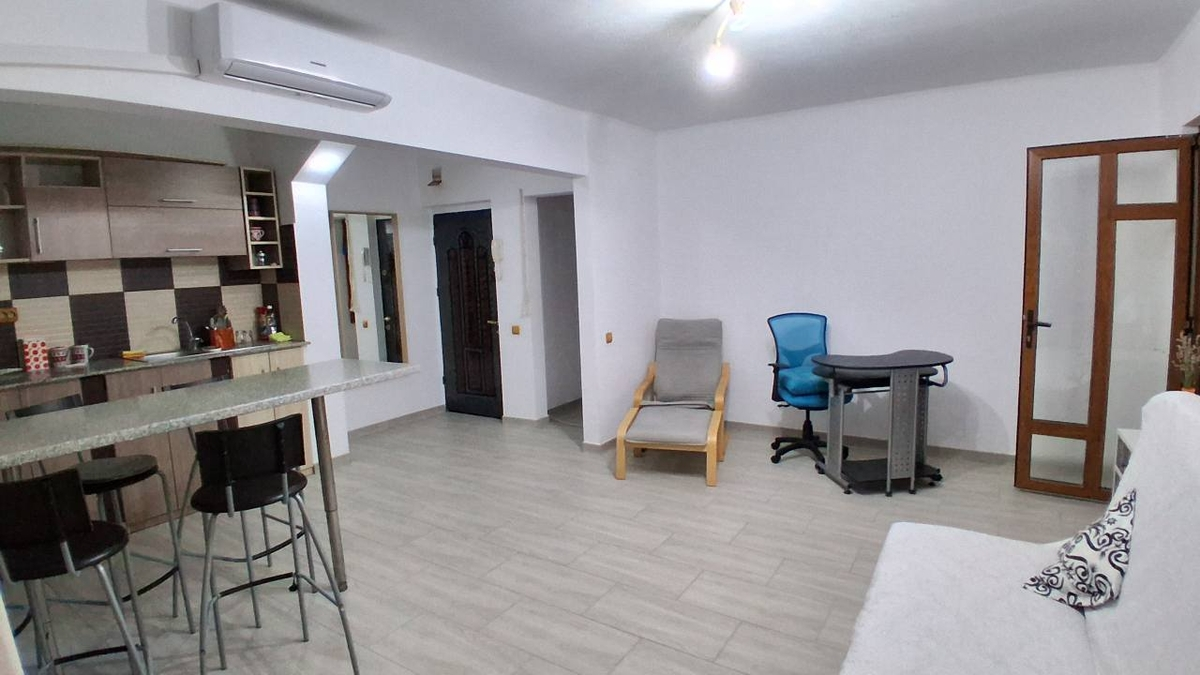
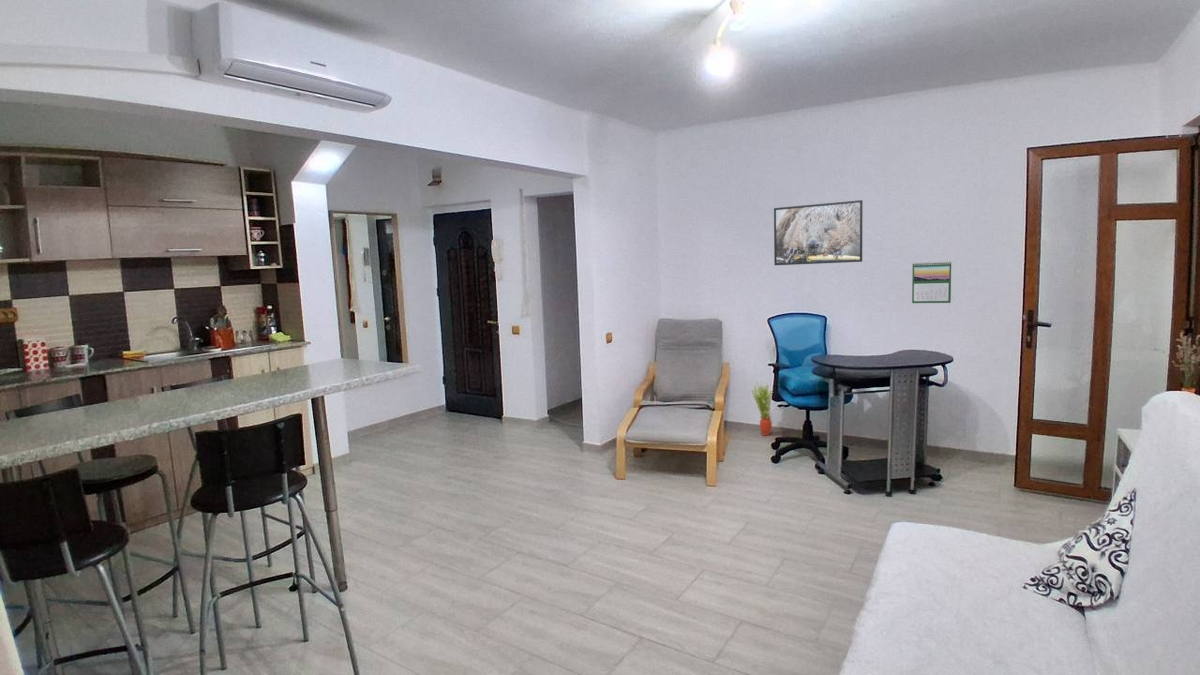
+ potted plant [751,381,773,437]
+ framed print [773,199,864,266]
+ calendar [911,260,952,304]
